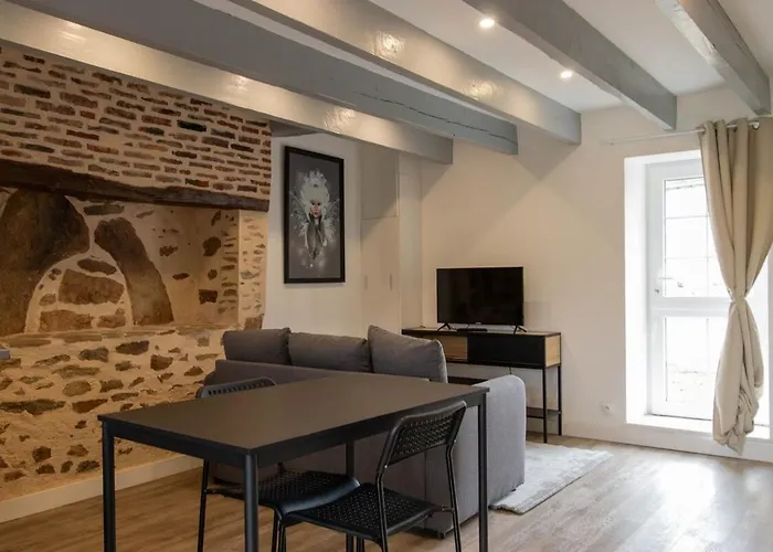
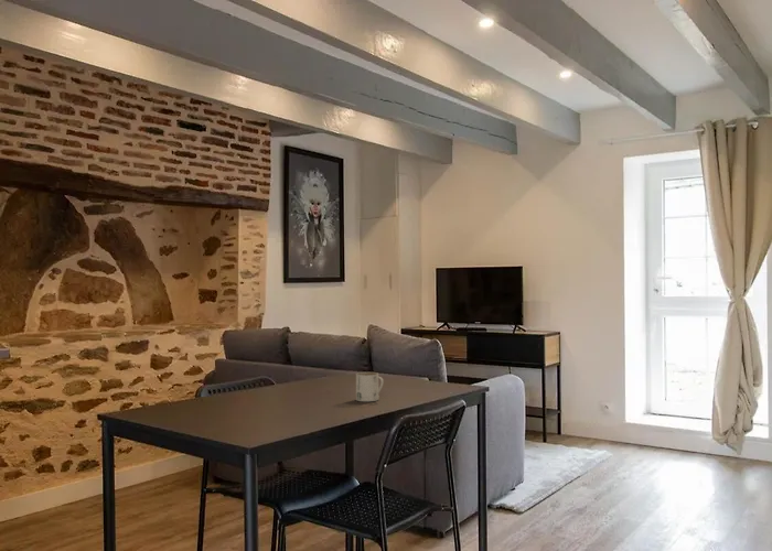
+ mug [355,371,385,402]
